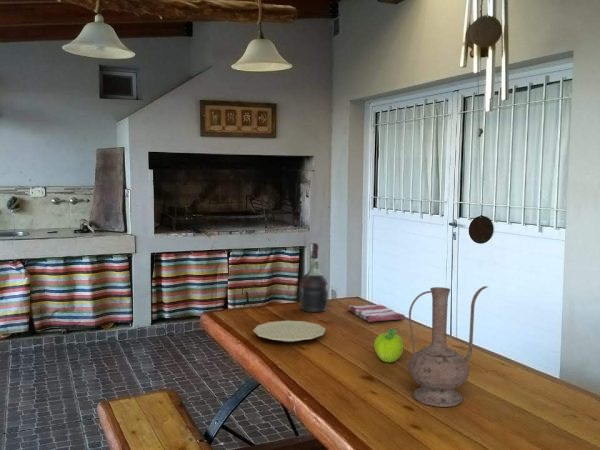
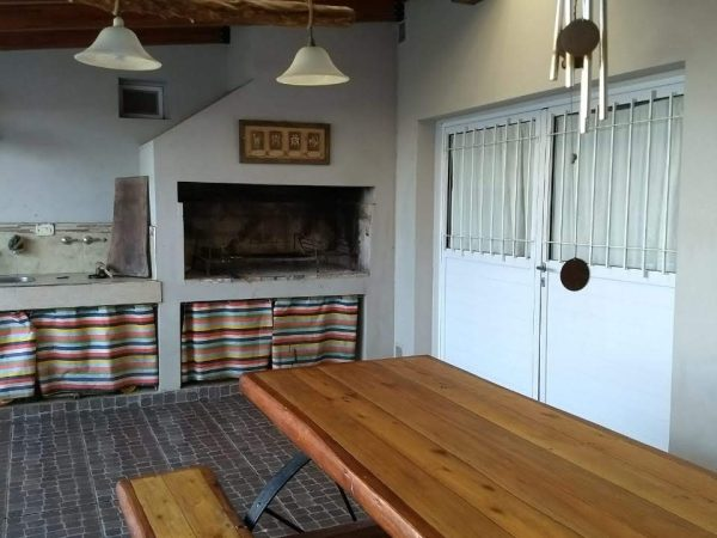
- dish towel [348,303,406,323]
- fruit [373,328,404,363]
- cognac bottle [298,242,329,313]
- plate [252,320,326,343]
- pitcher [407,285,489,408]
